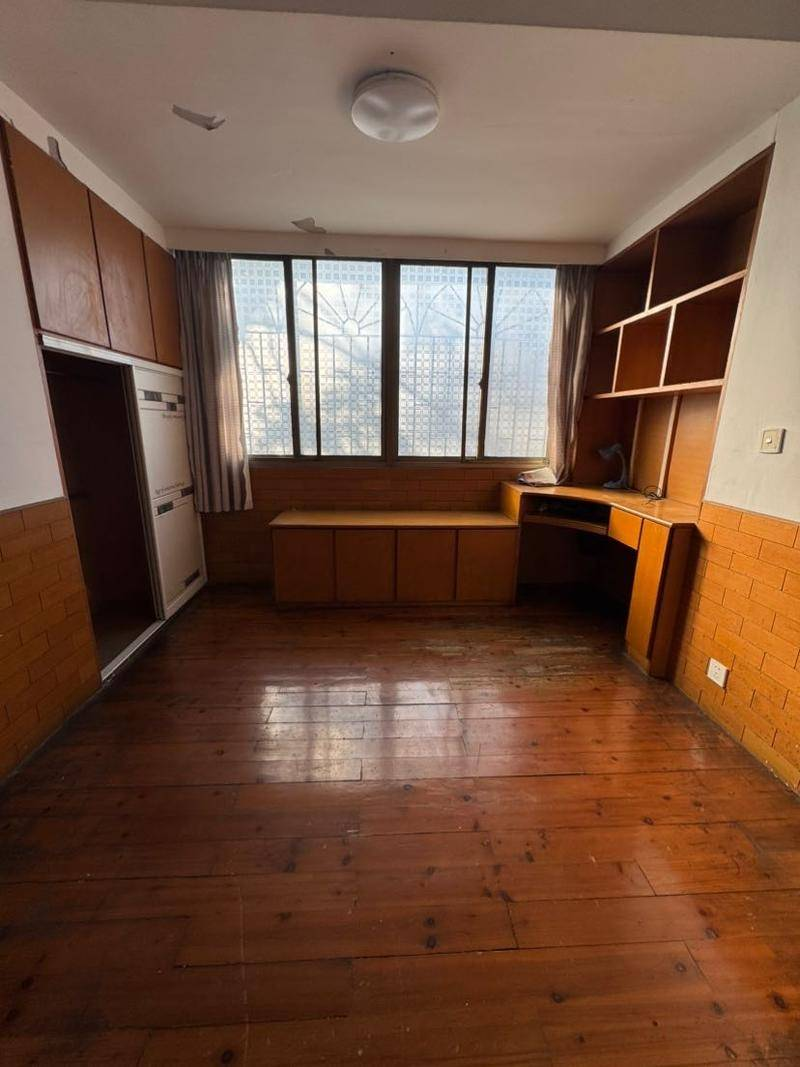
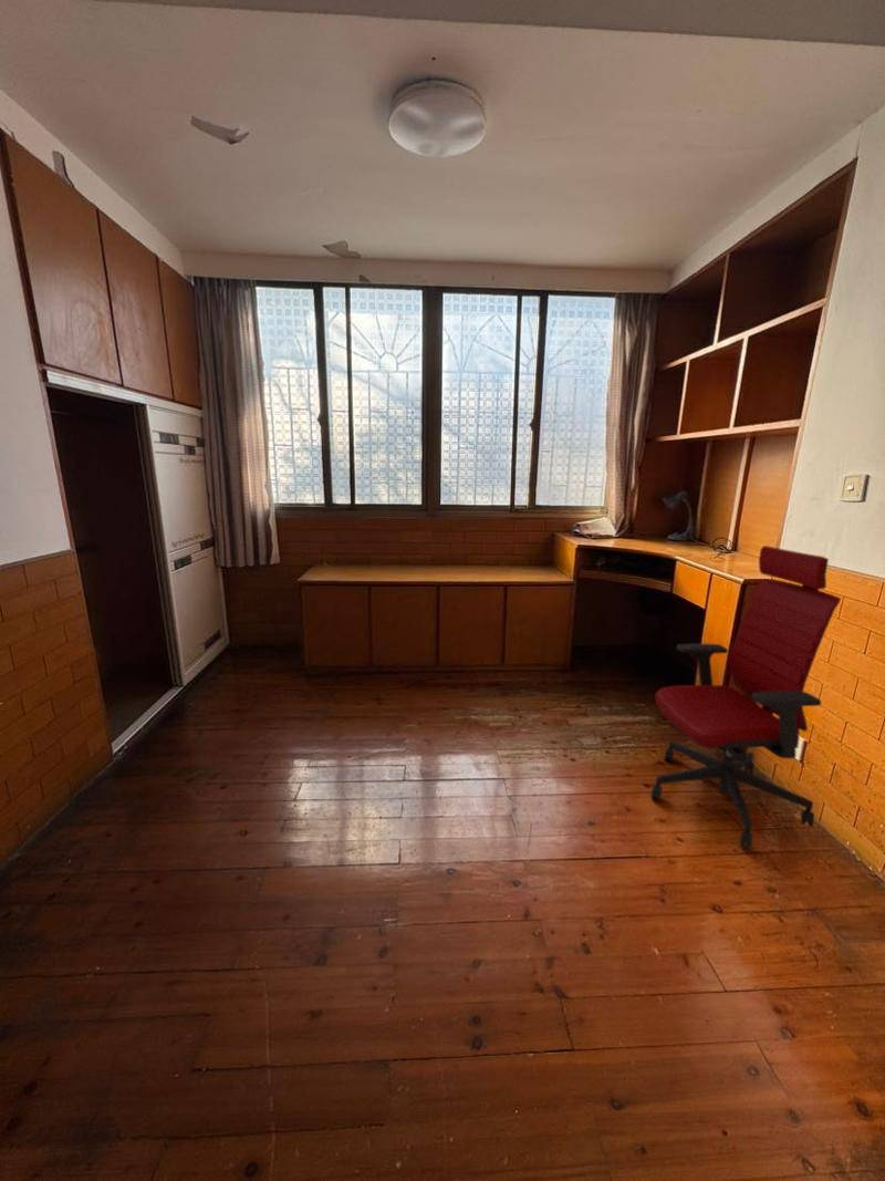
+ office chair [650,545,842,850]
